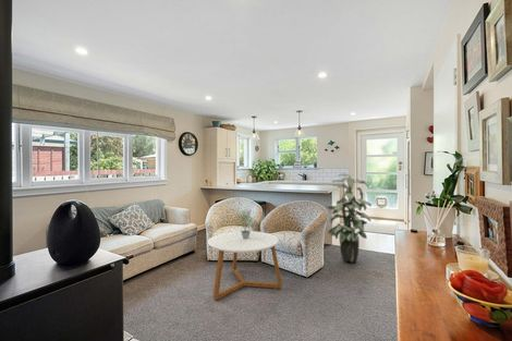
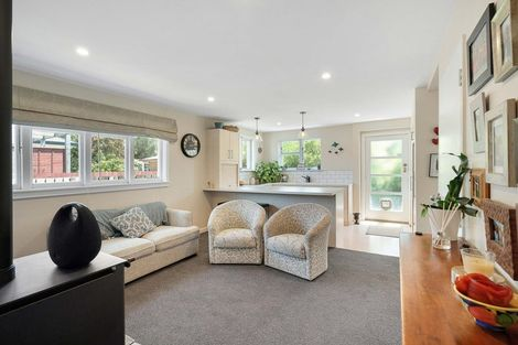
- potted plant [233,206,258,239]
- indoor plant [326,172,373,264]
- coffee table [207,230,283,301]
